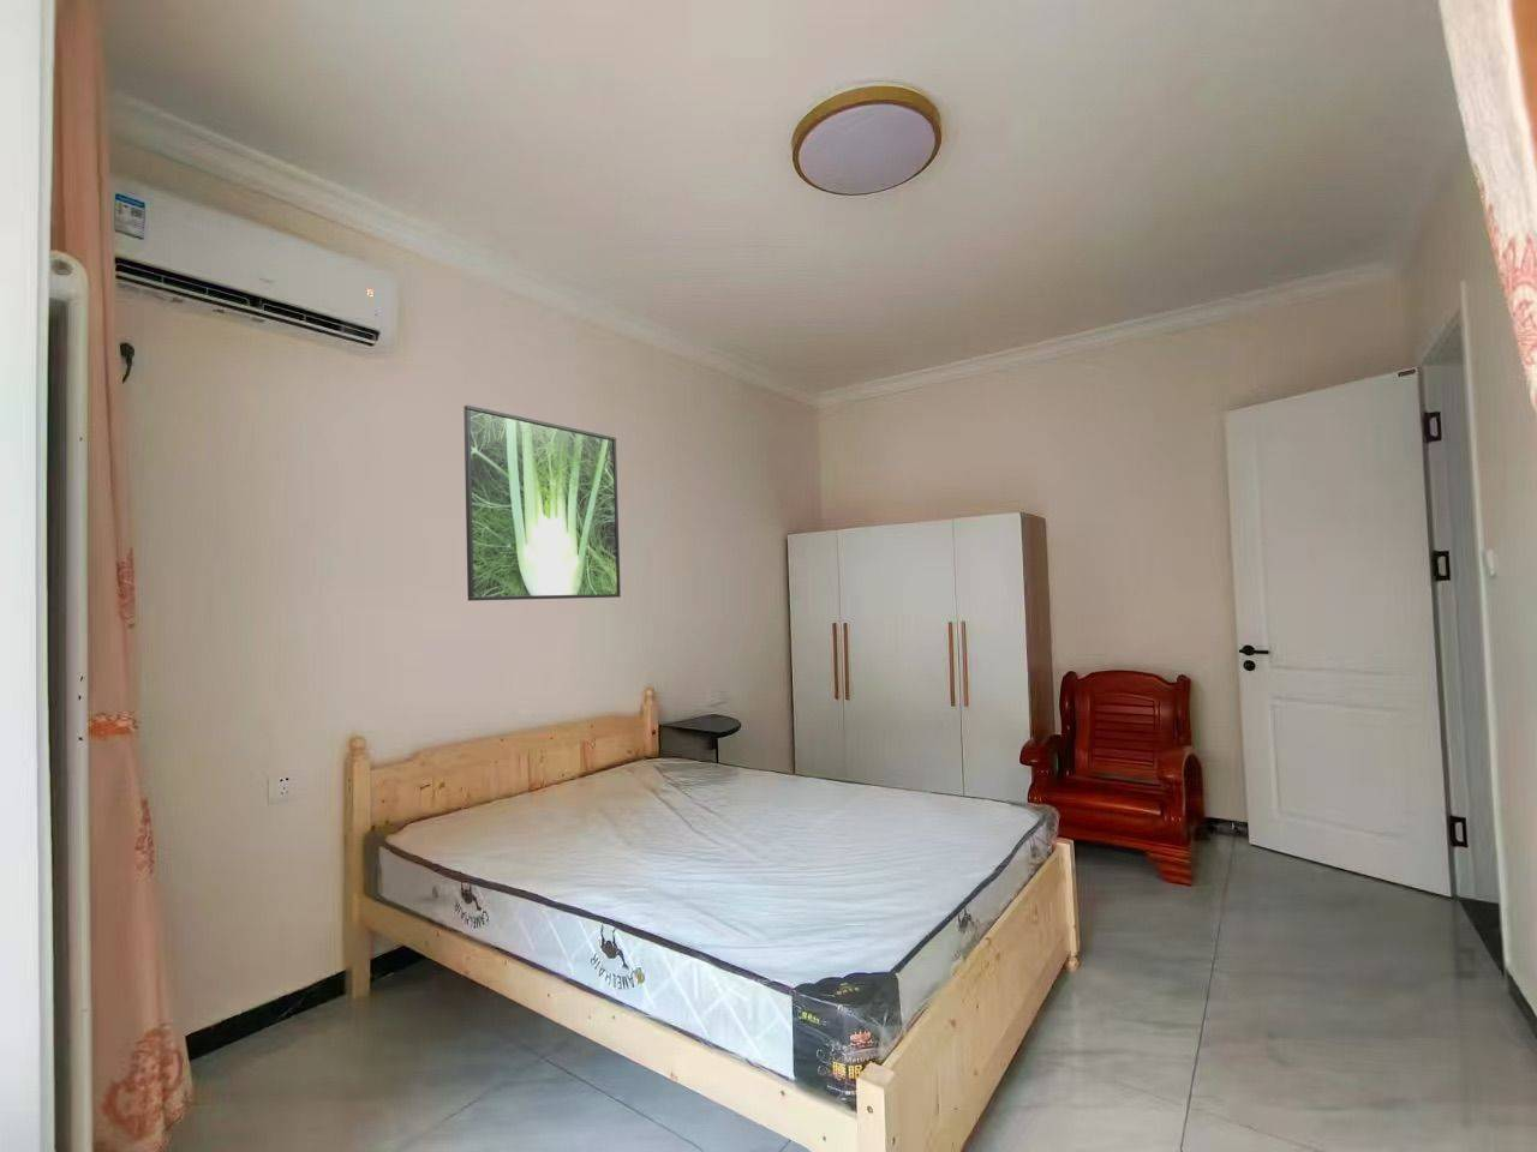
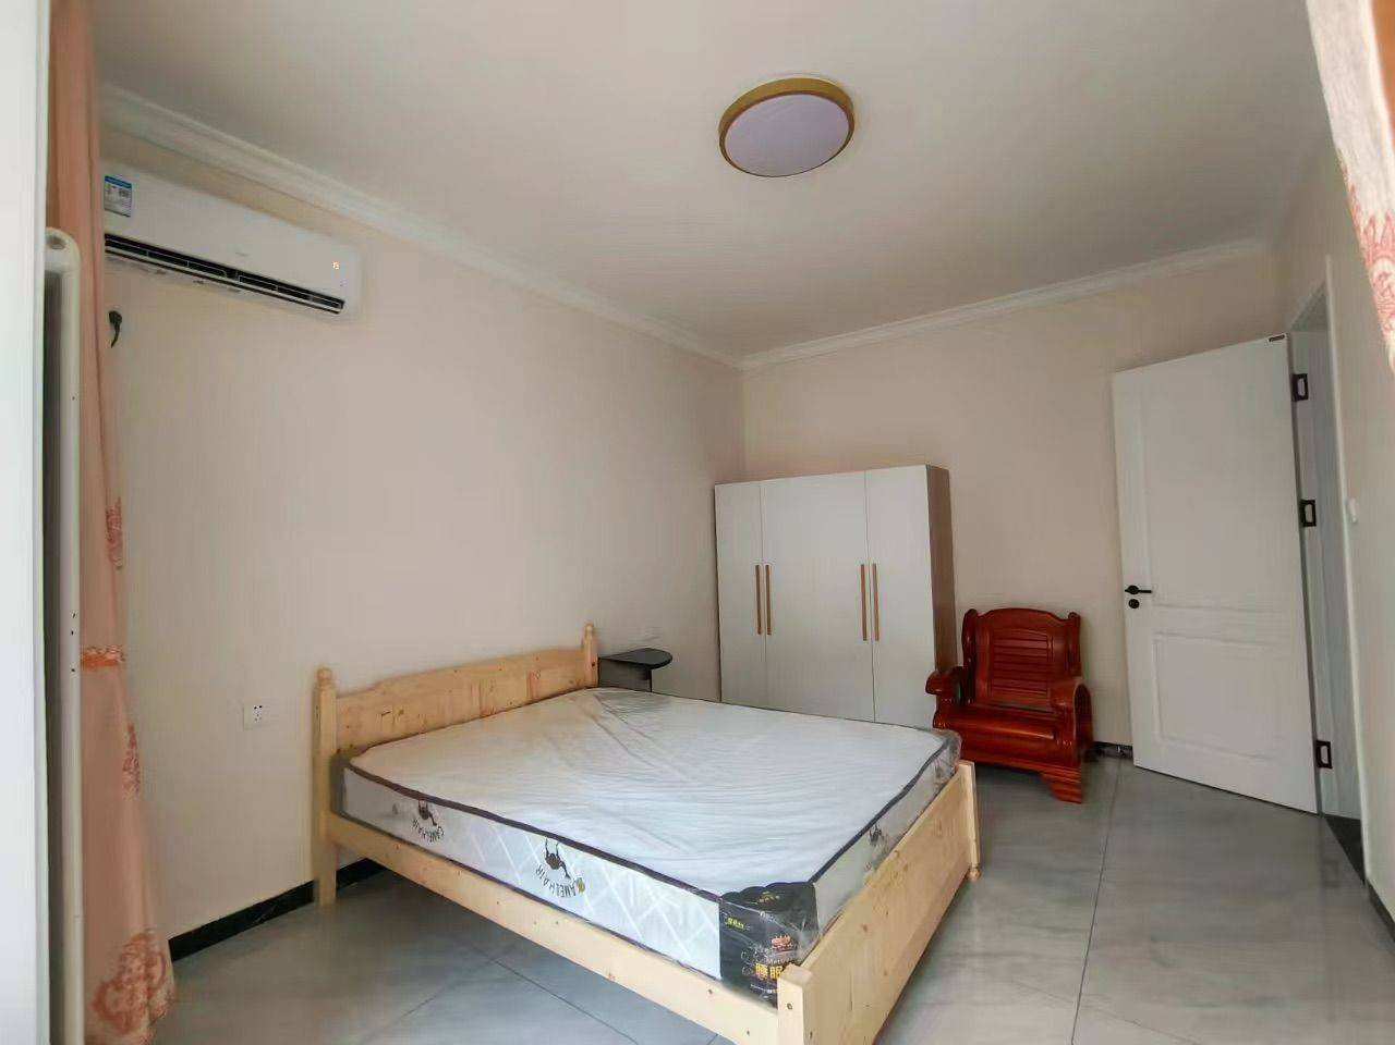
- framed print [462,404,622,603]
